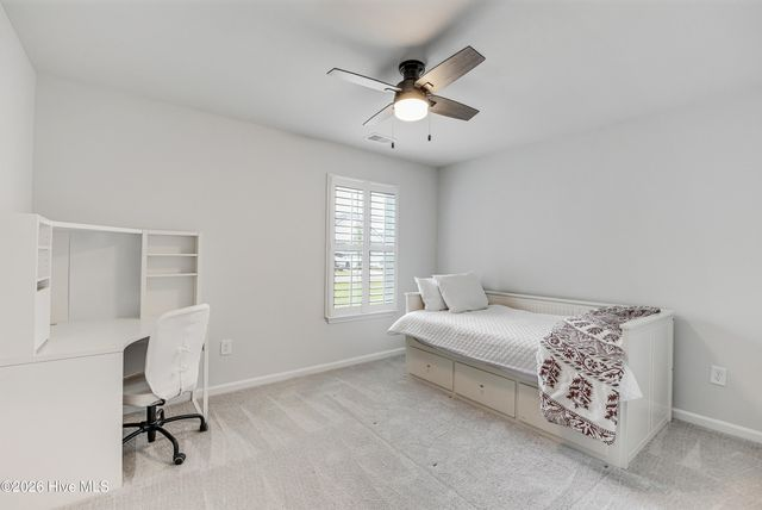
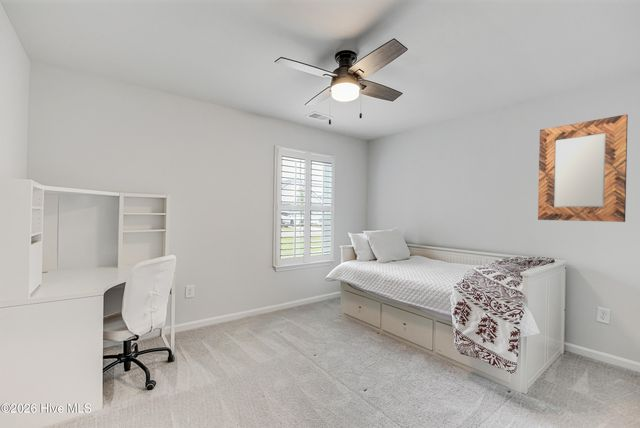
+ home mirror [537,113,629,223]
